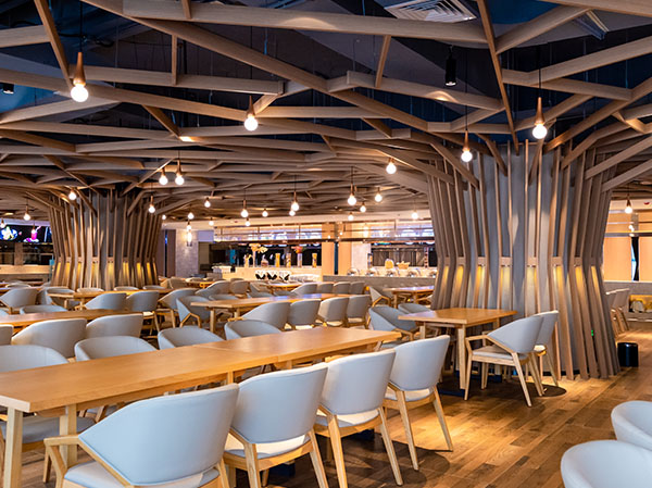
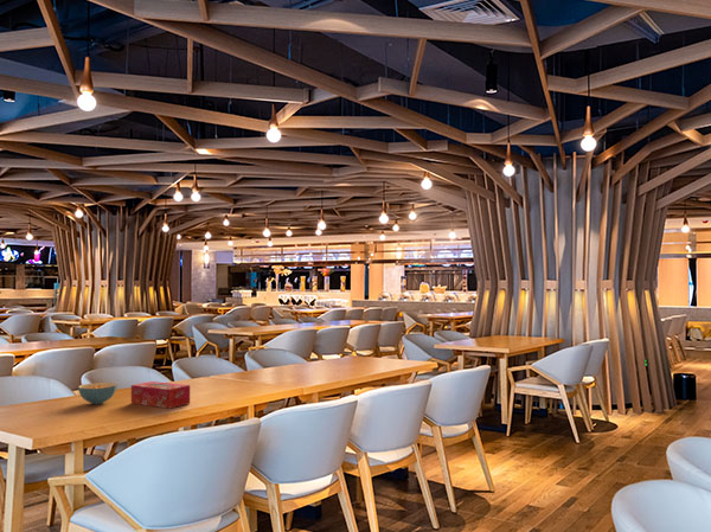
+ cereal bowl [77,382,118,405]
+ tissue box [130,380,191,410]
